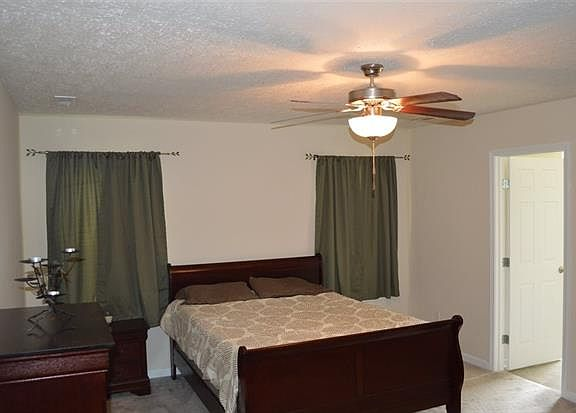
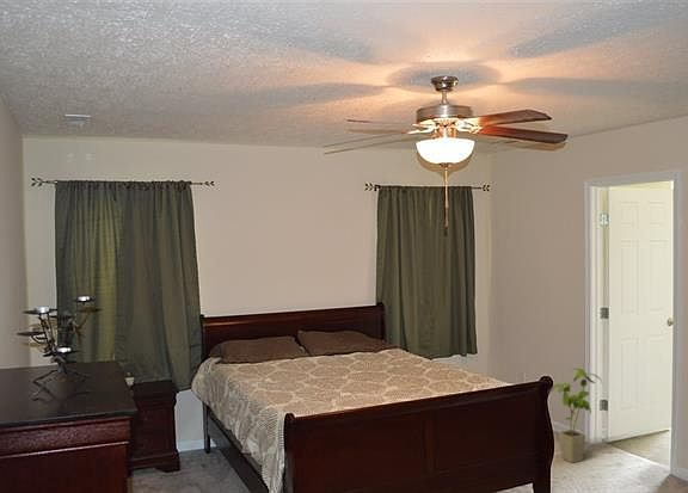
+ house plant [549,366,604,464]
